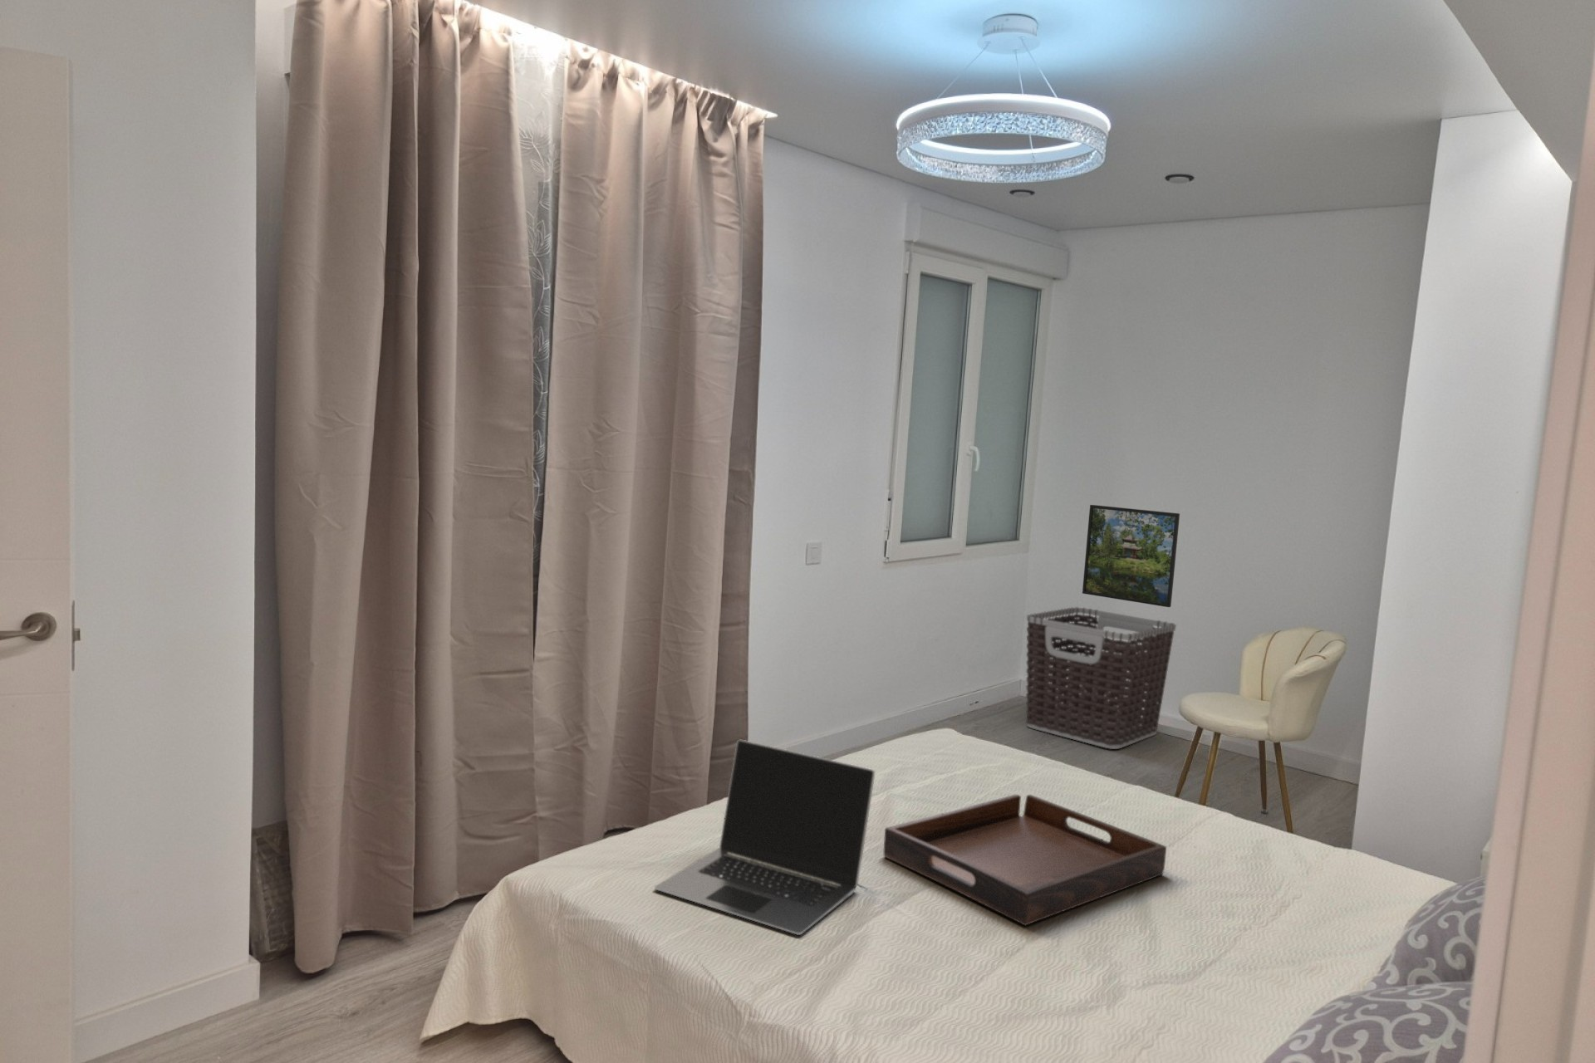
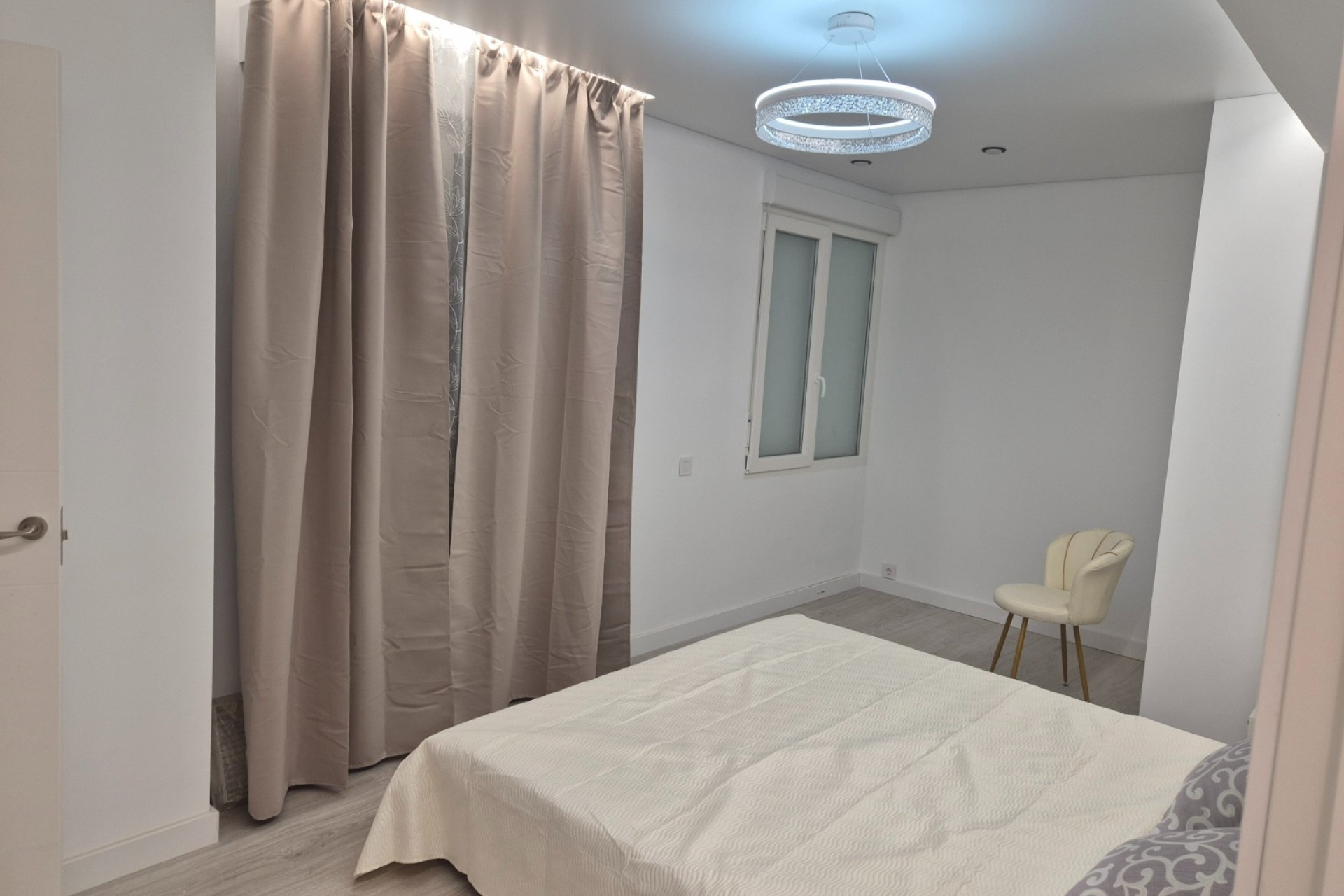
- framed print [1081,504,1181,607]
- laptop [654,739,876,936]
- serving tray [883,794,1168,925]
- clothes hamper [1025,606,1177,750]
